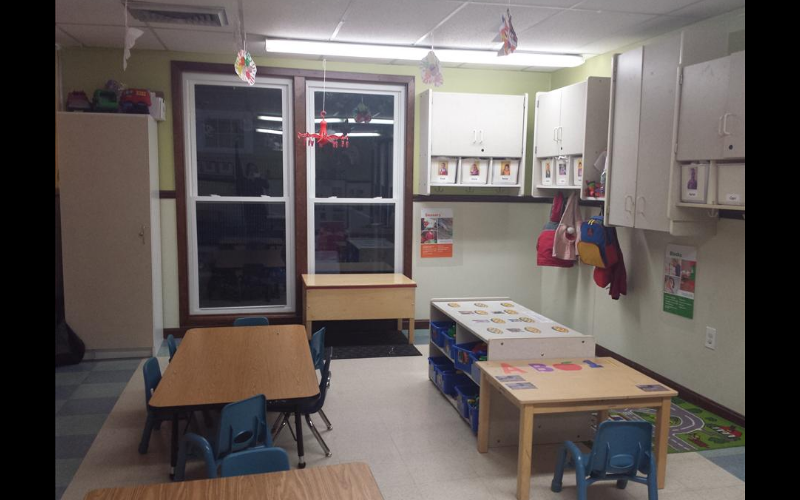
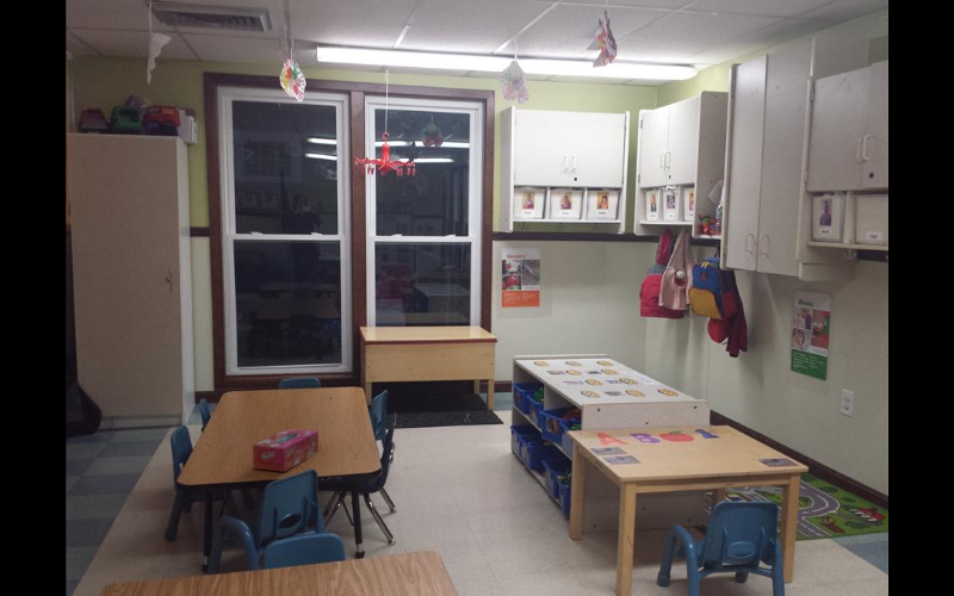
+ tissue box [252,428,320,473]
